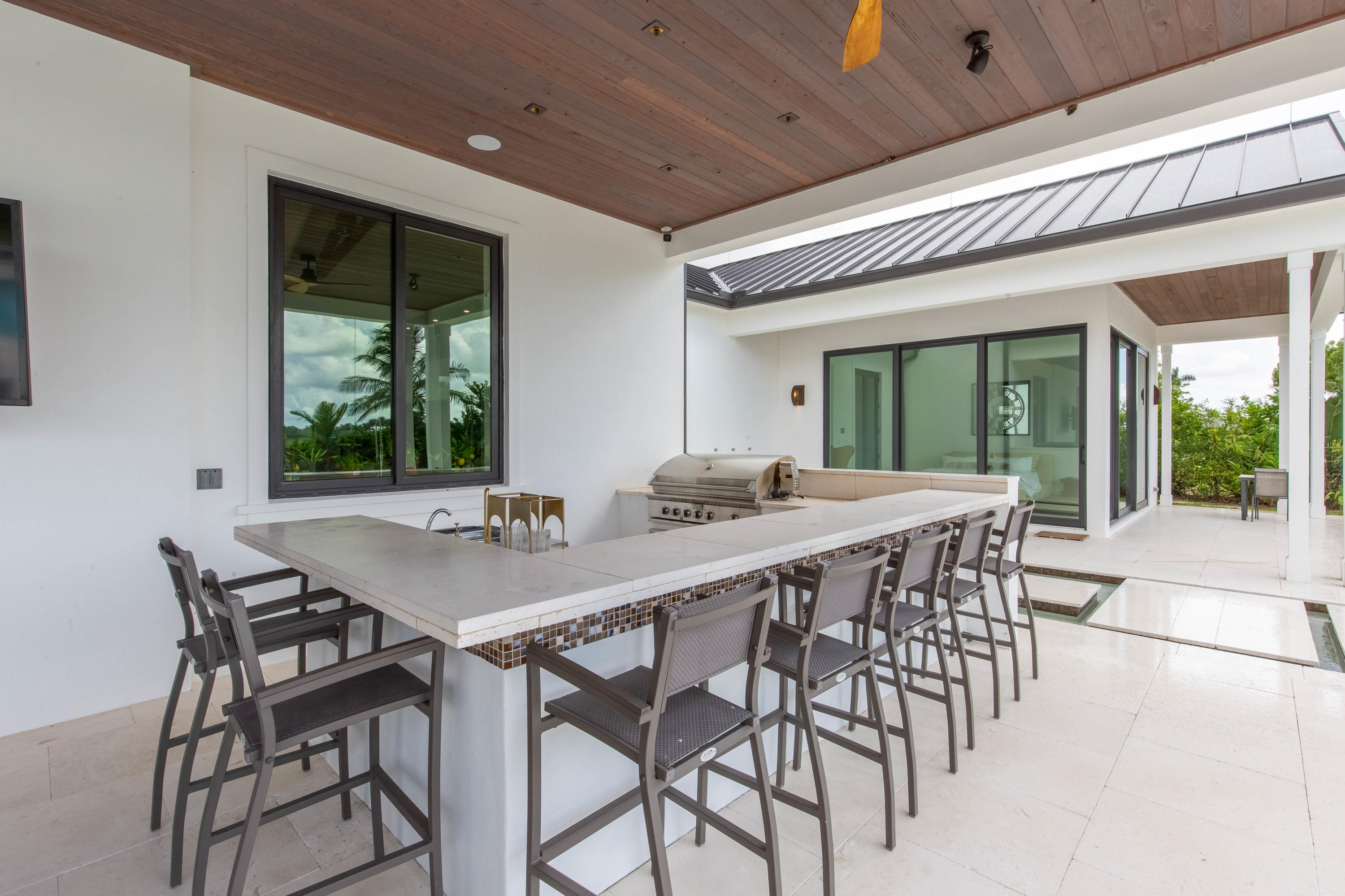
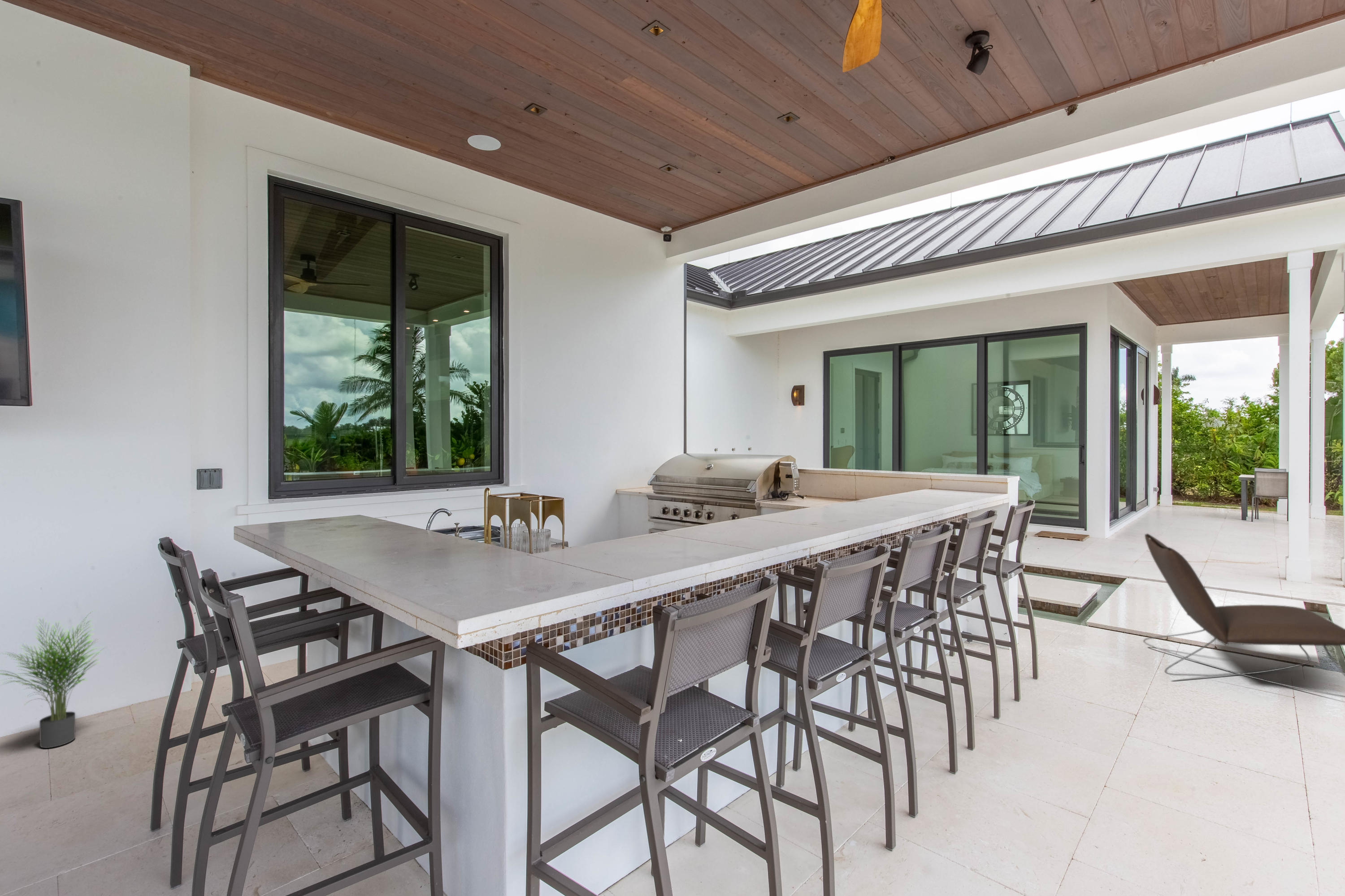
+ potted plant [0,609,108,749]
+ lounge chair [1143,533,1345,698]
